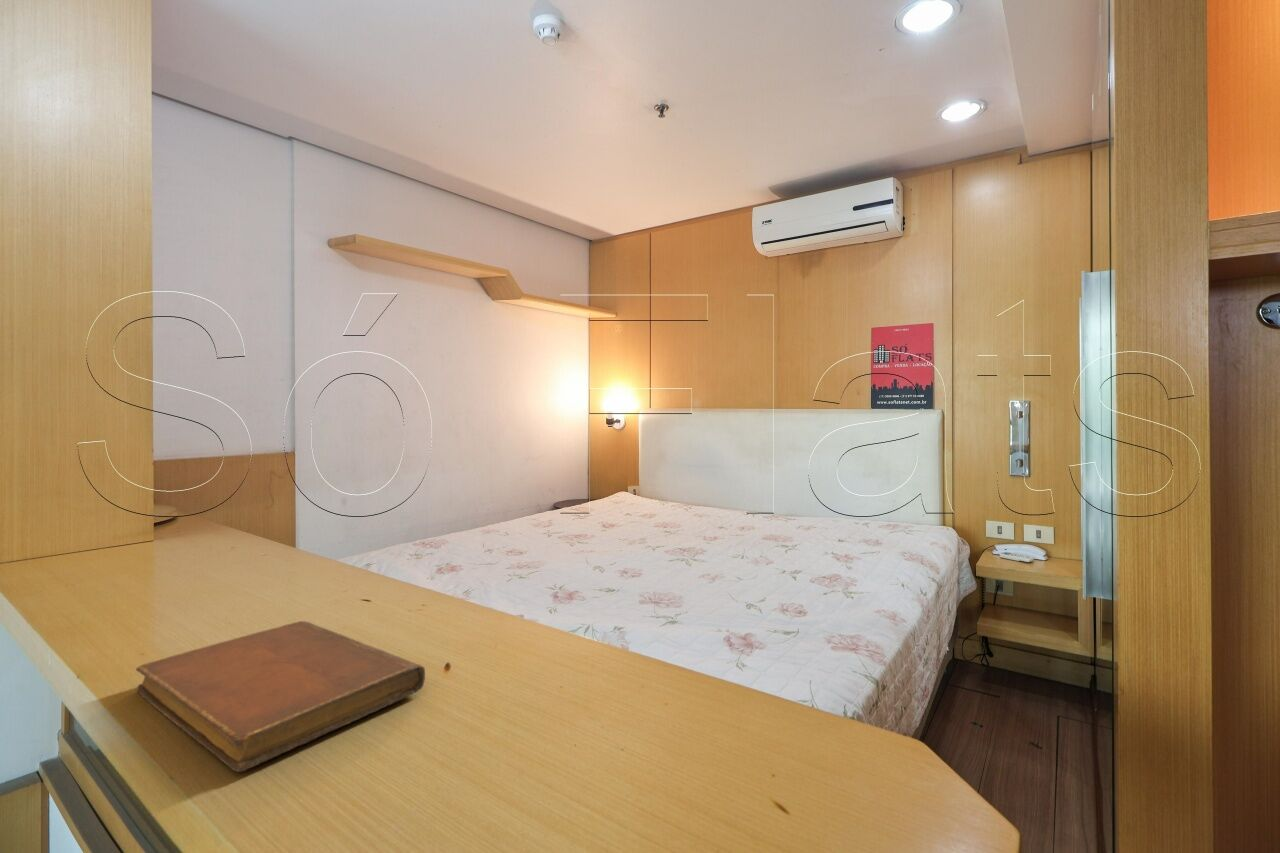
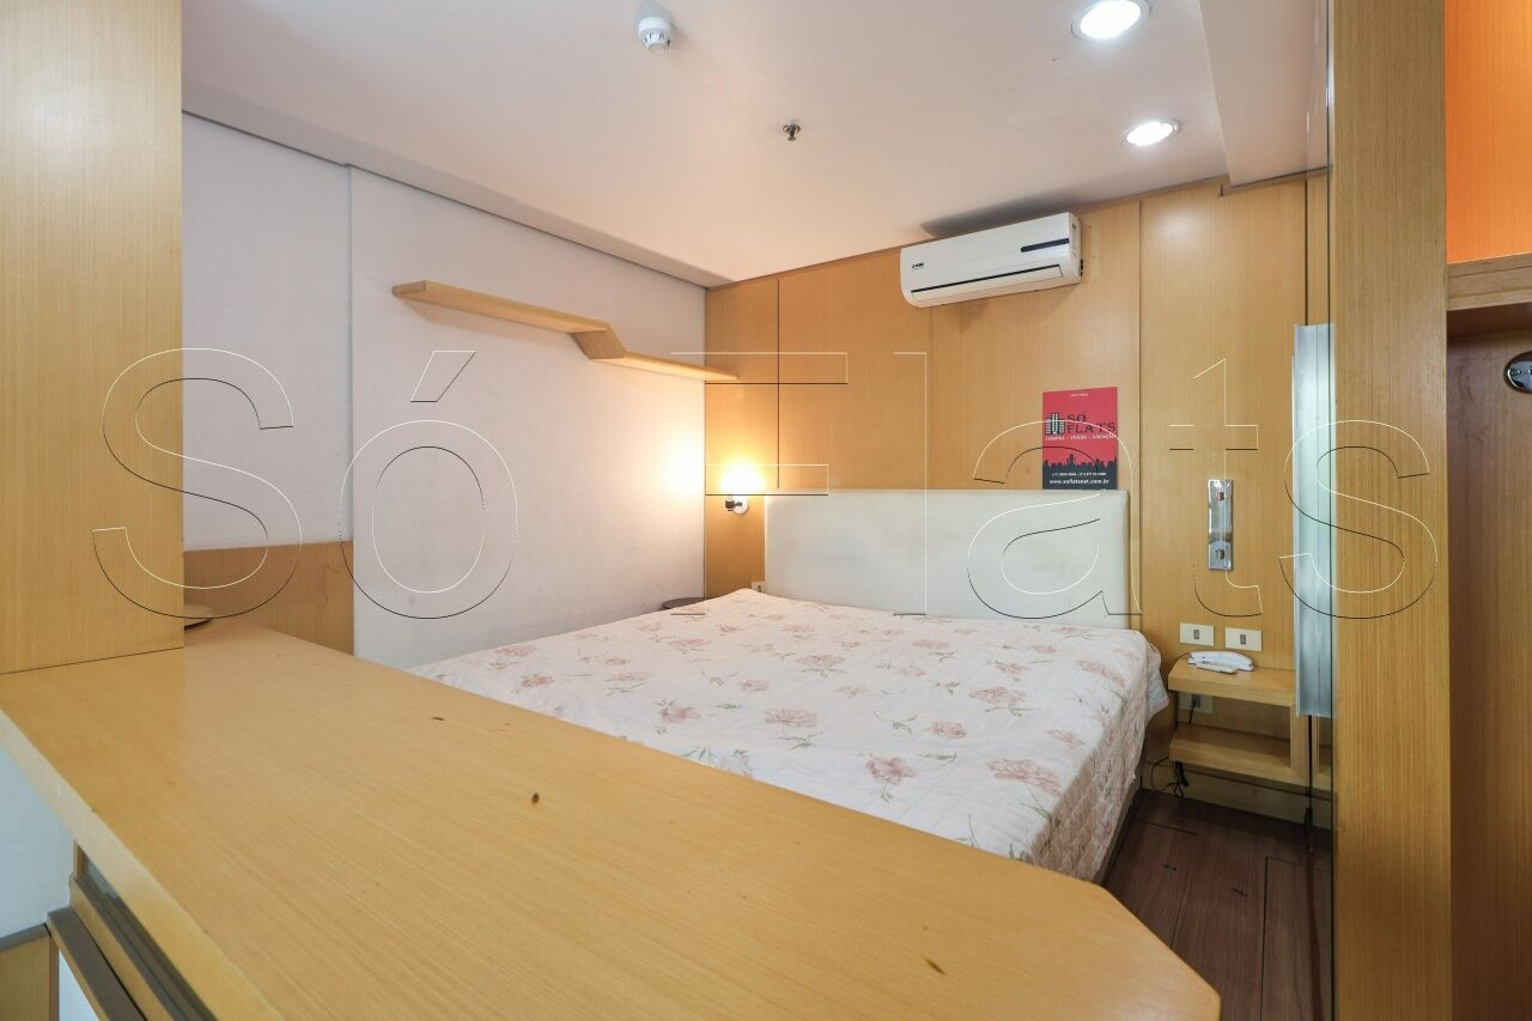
- notebook [135,620,426,773]
